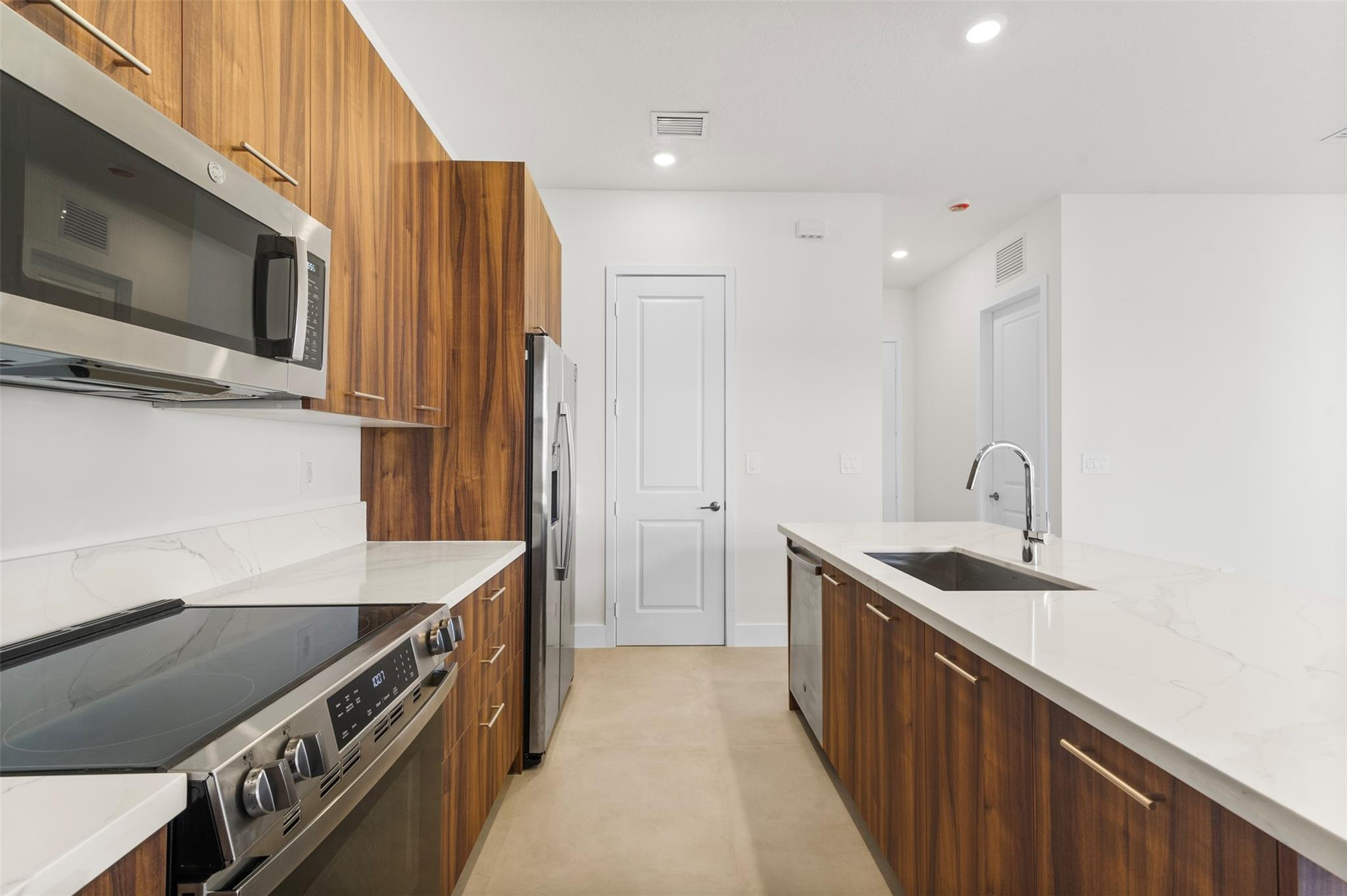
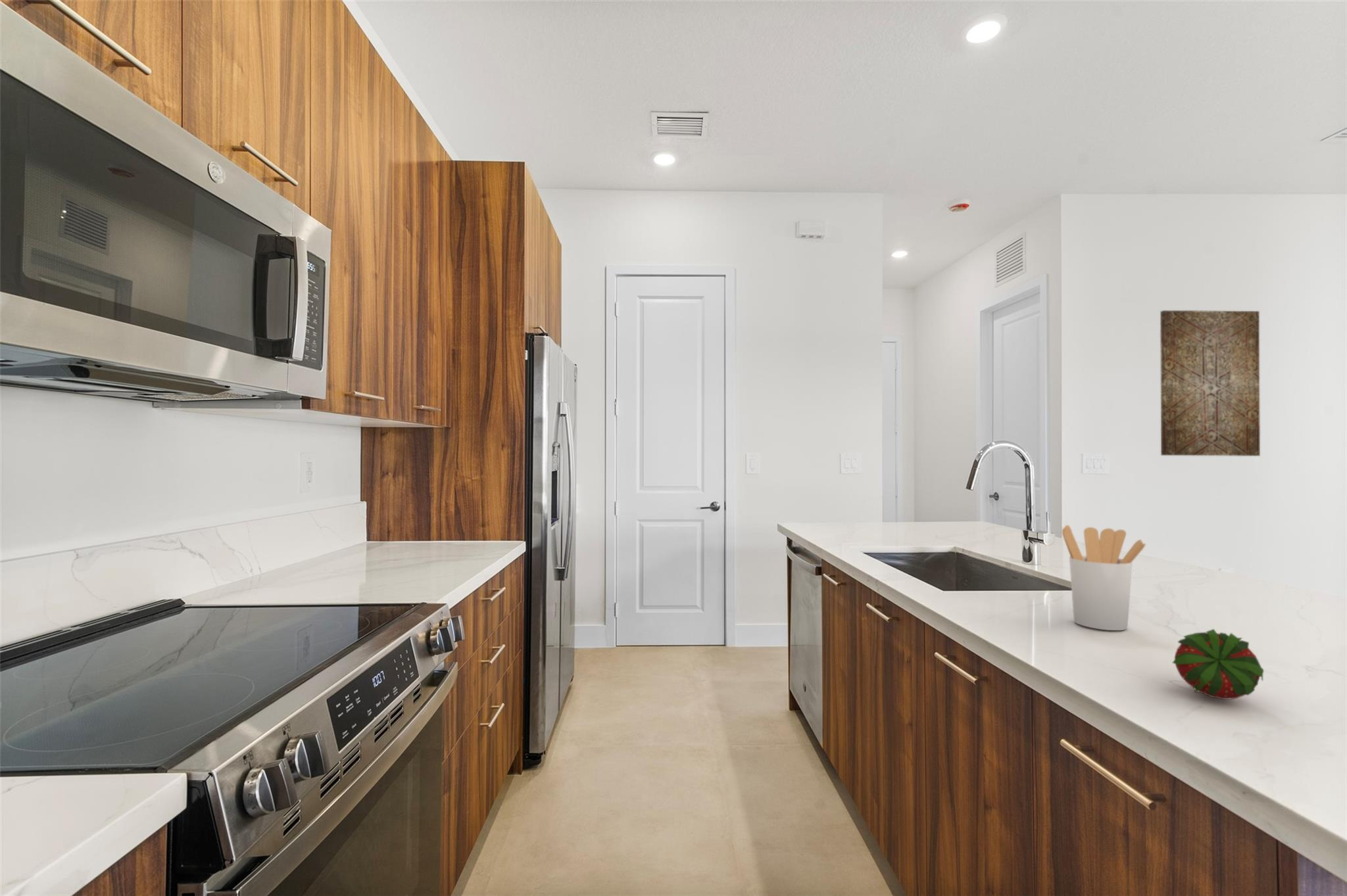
+ utensil holder [1062,525,1146,631]
+ fruit [1172,628,1265,700]
+ wall art [1160,310,1261,457]
